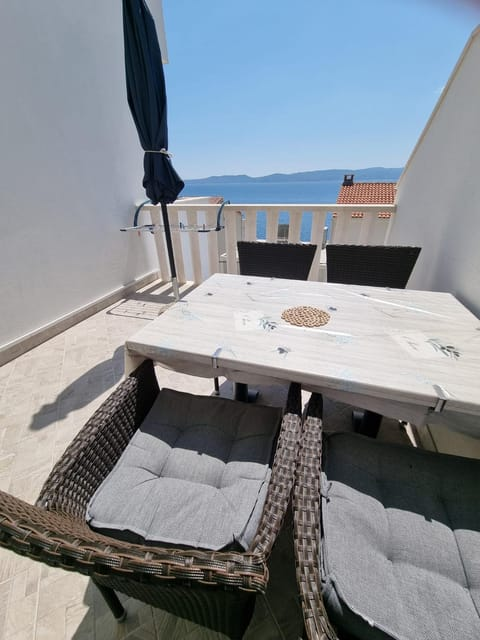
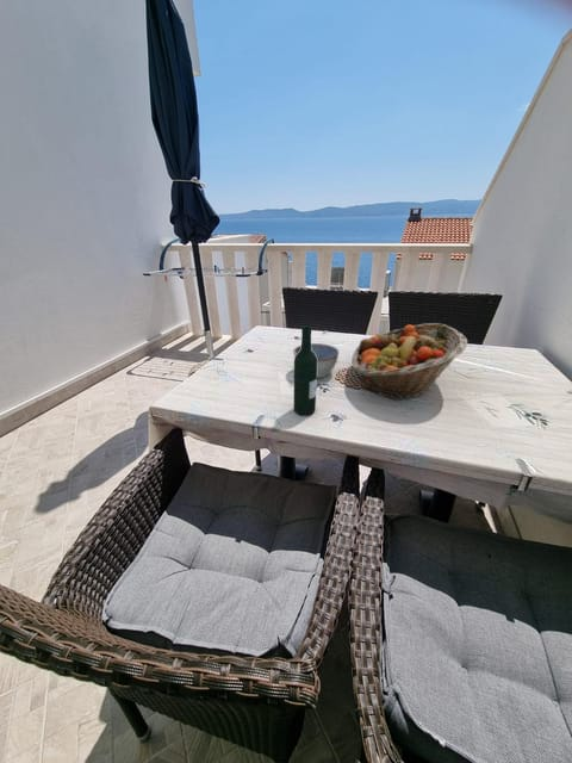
+ fruit basket [350,322,468,401]
+ bowl [292,342,340,379]
+ wine bottle [293,325,318,417]
